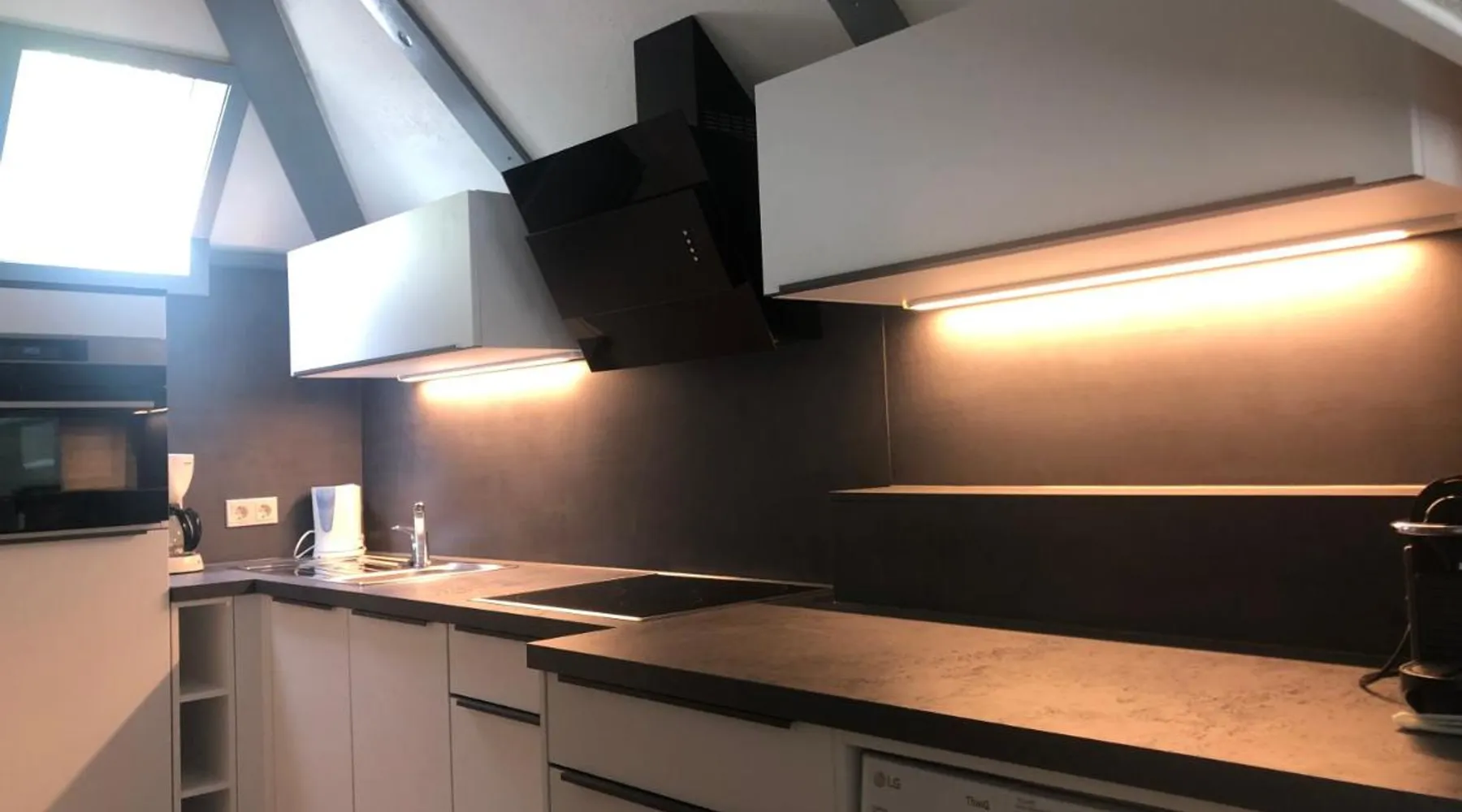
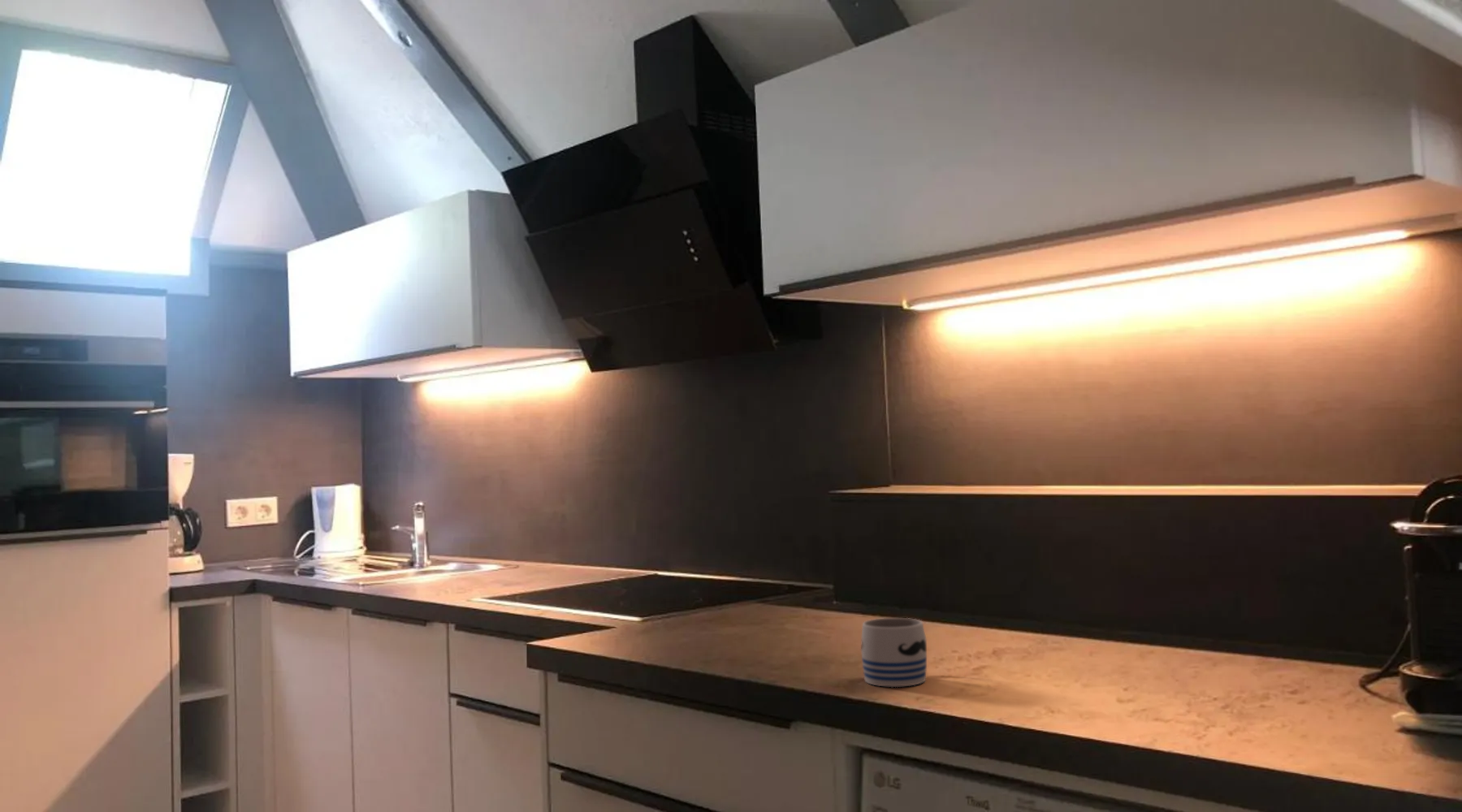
+ mug [860,617,928,688]
